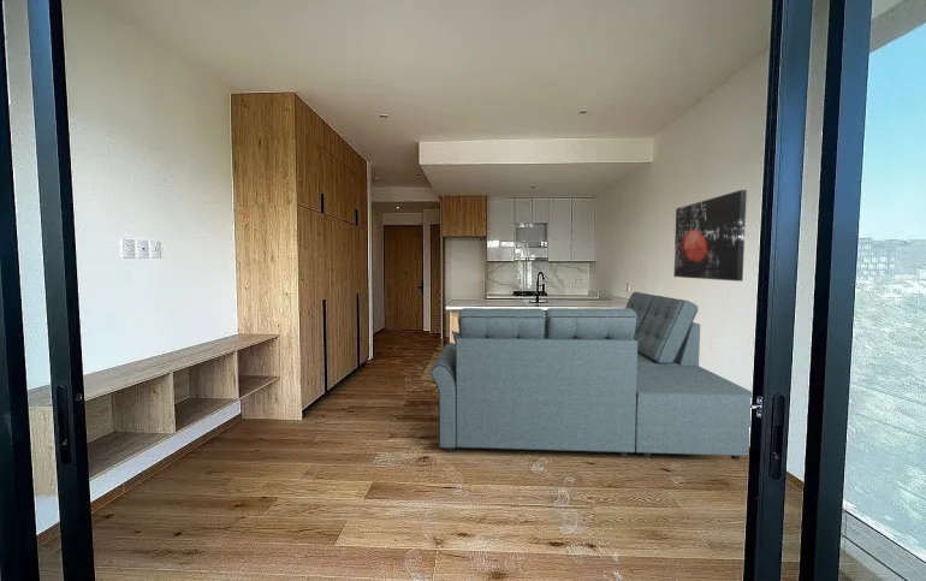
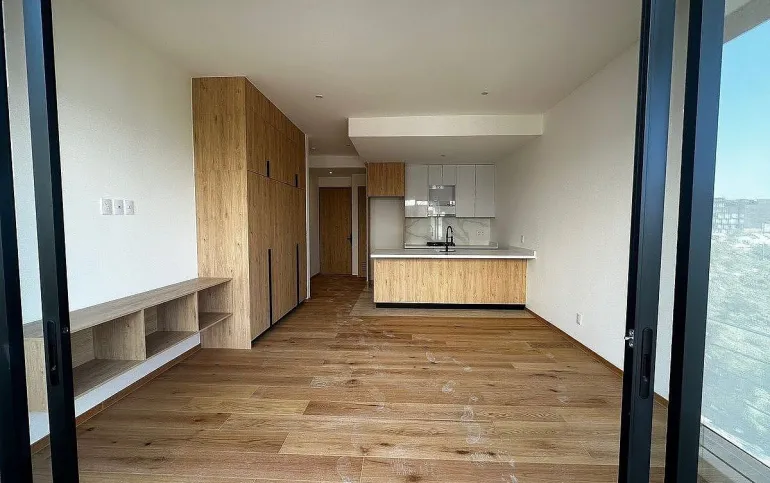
- sofa [429,291,753,462]
- wall art [672,189,748,283]
